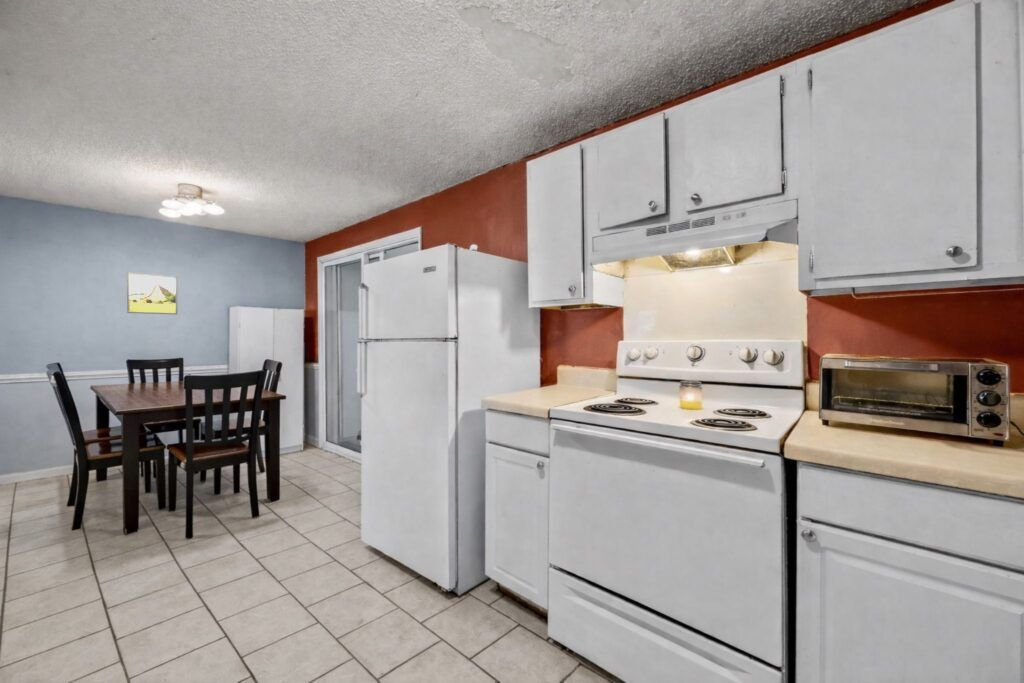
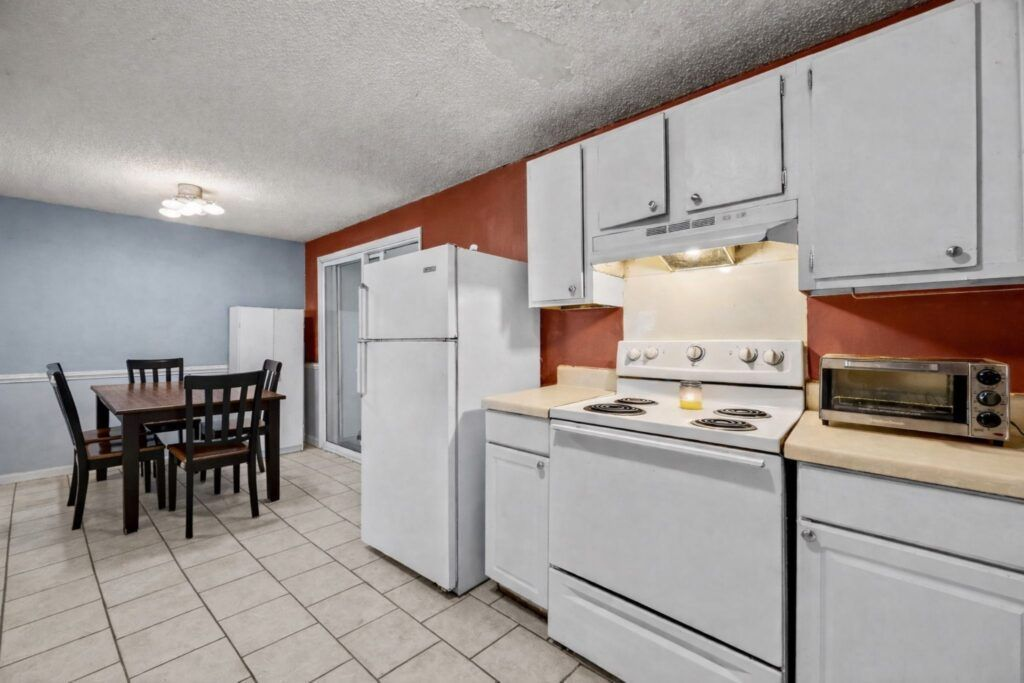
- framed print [126,271,178,315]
